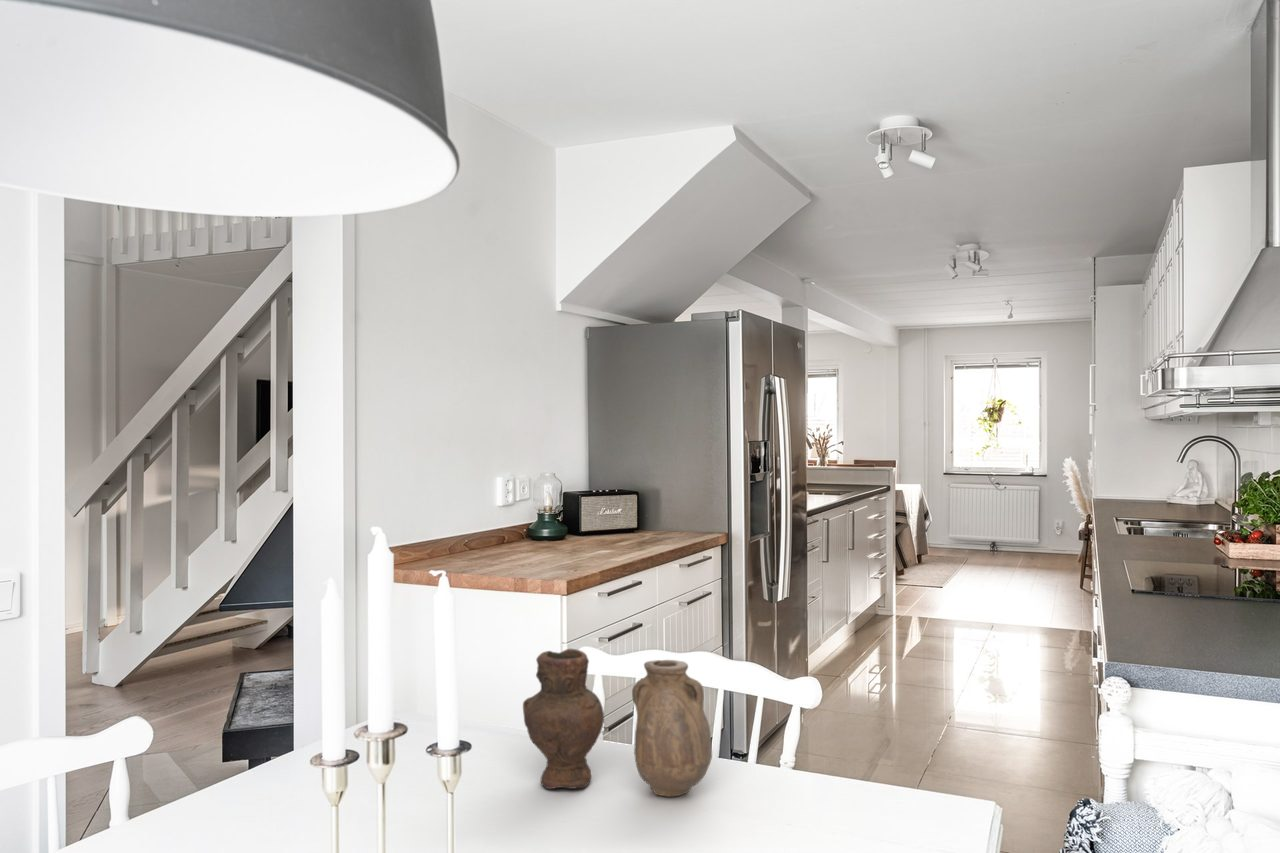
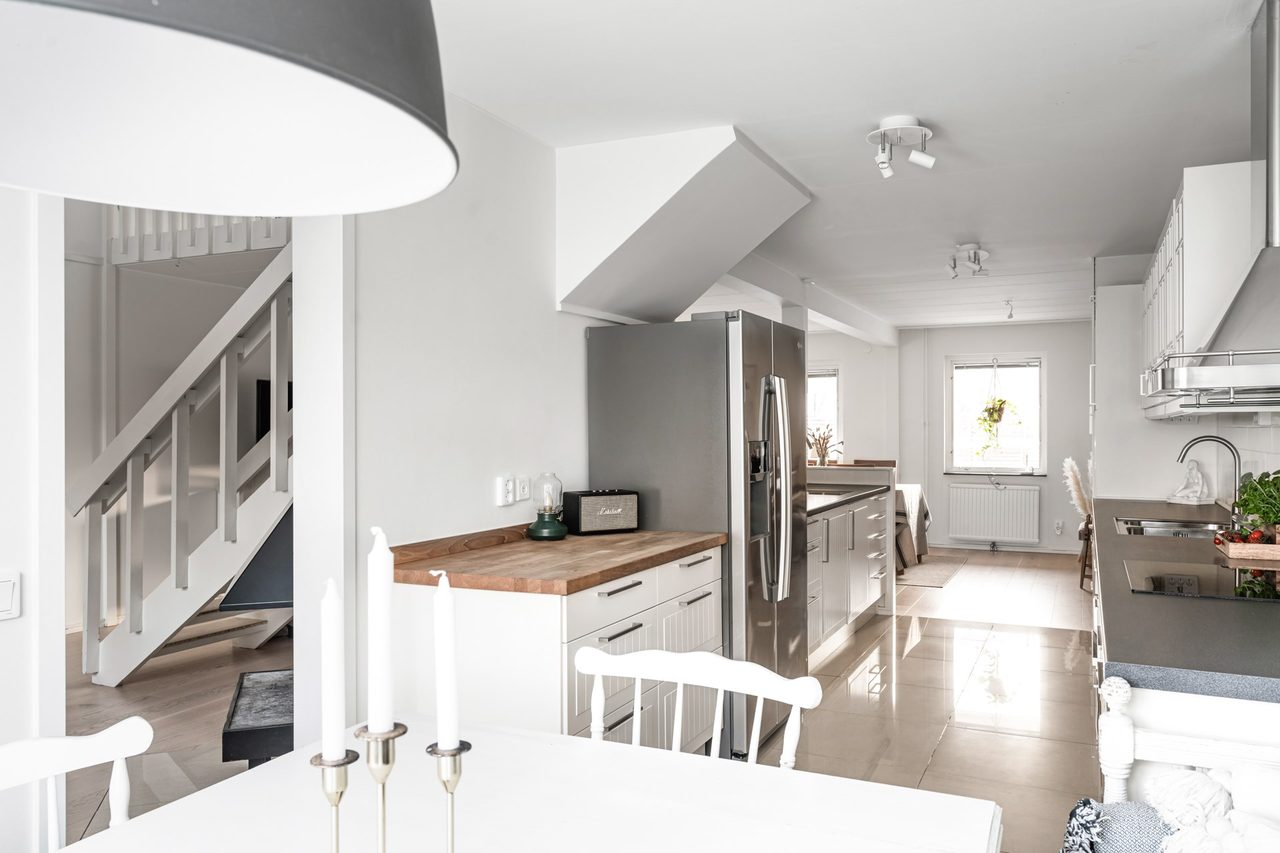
- vase [522,648,713,798]
